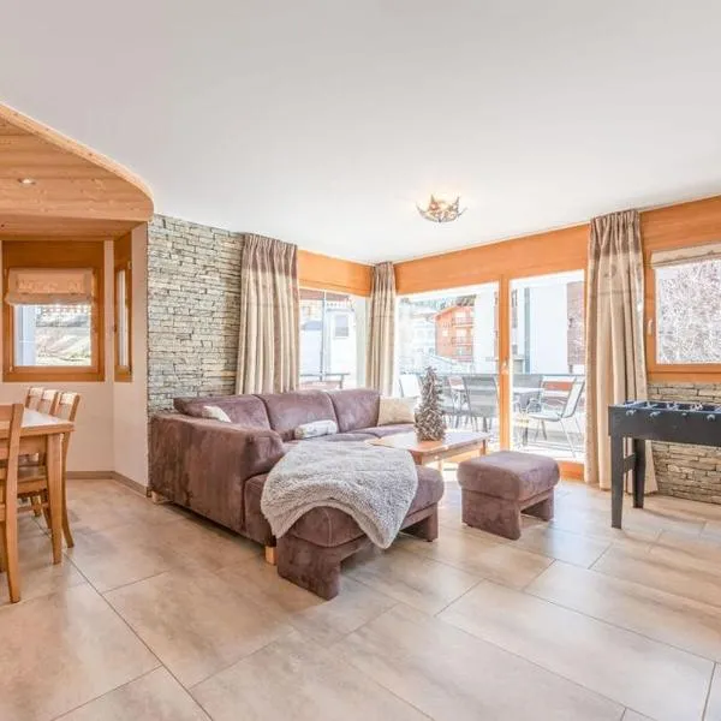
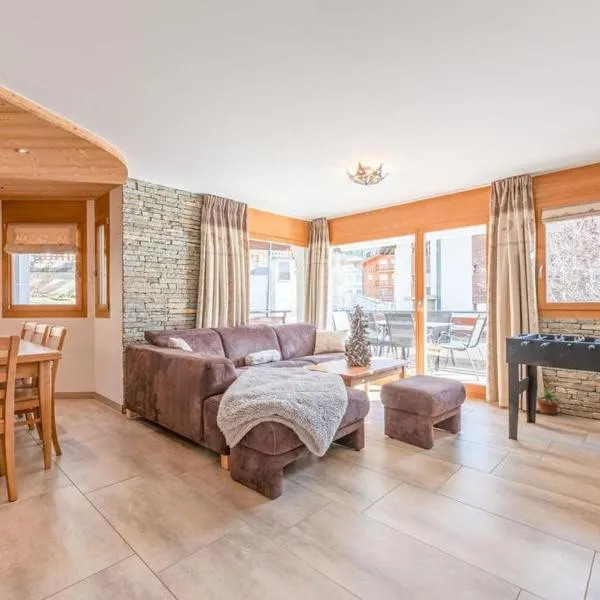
+ potted plant [536,387,567,415]
